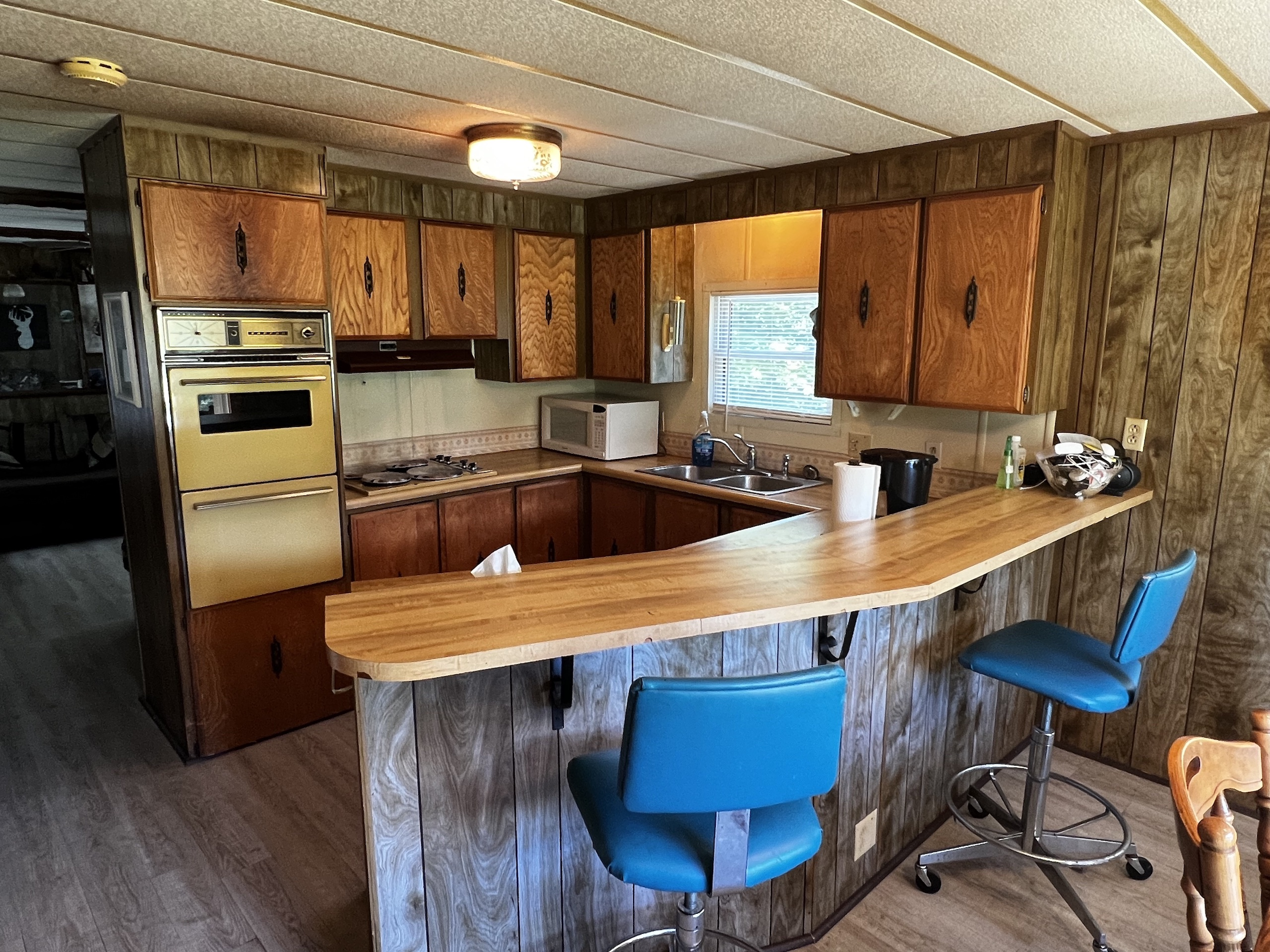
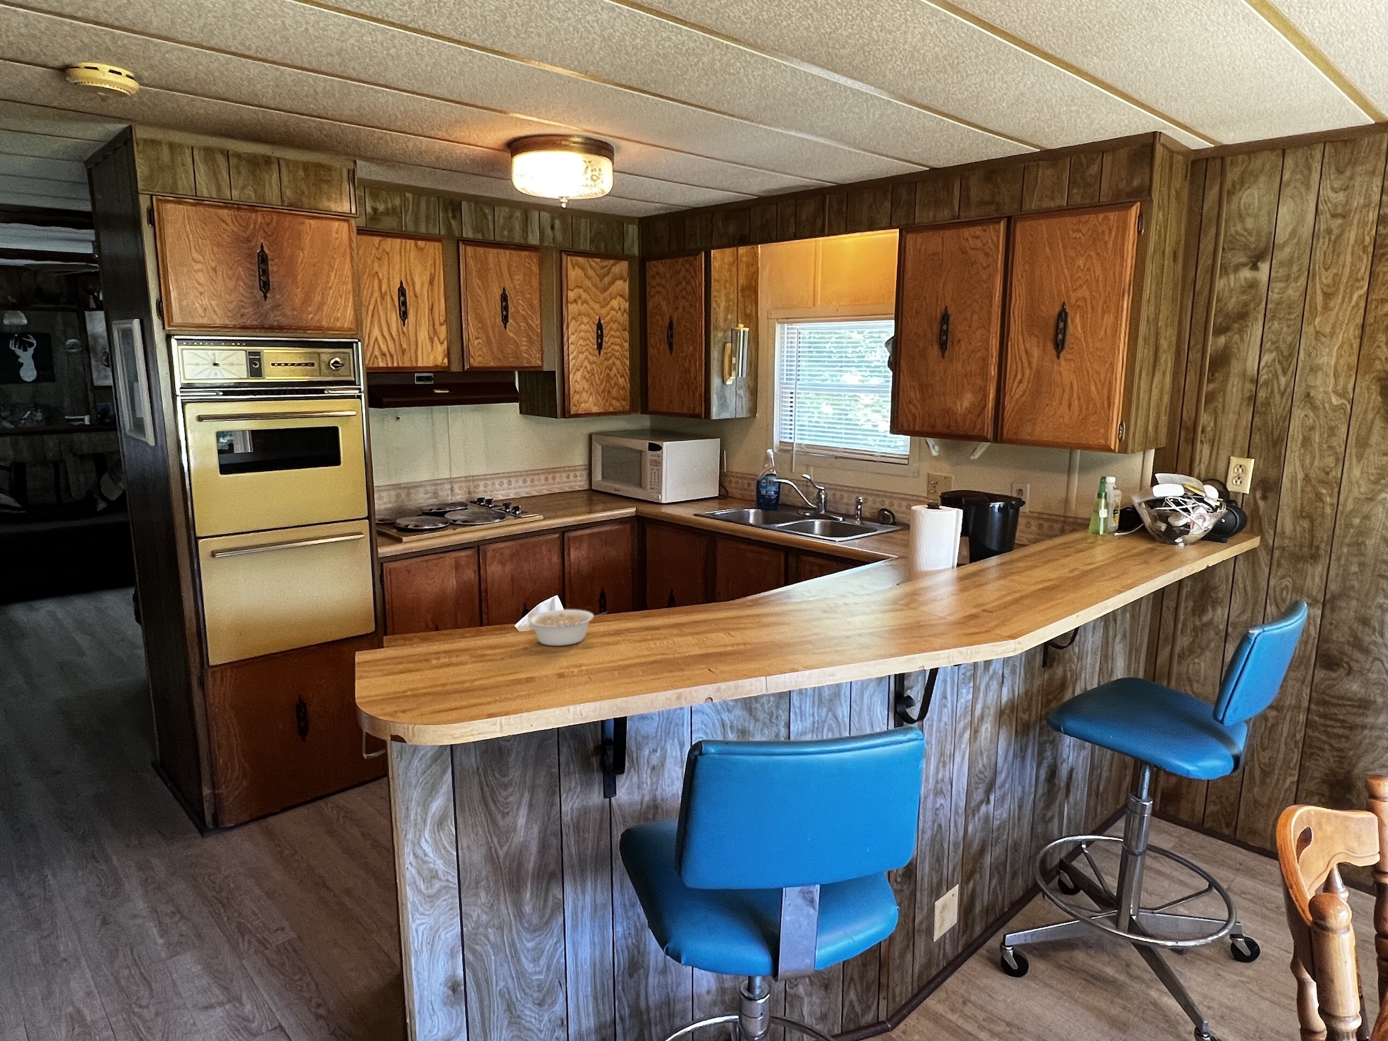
+ legume [528,609,608,646]
